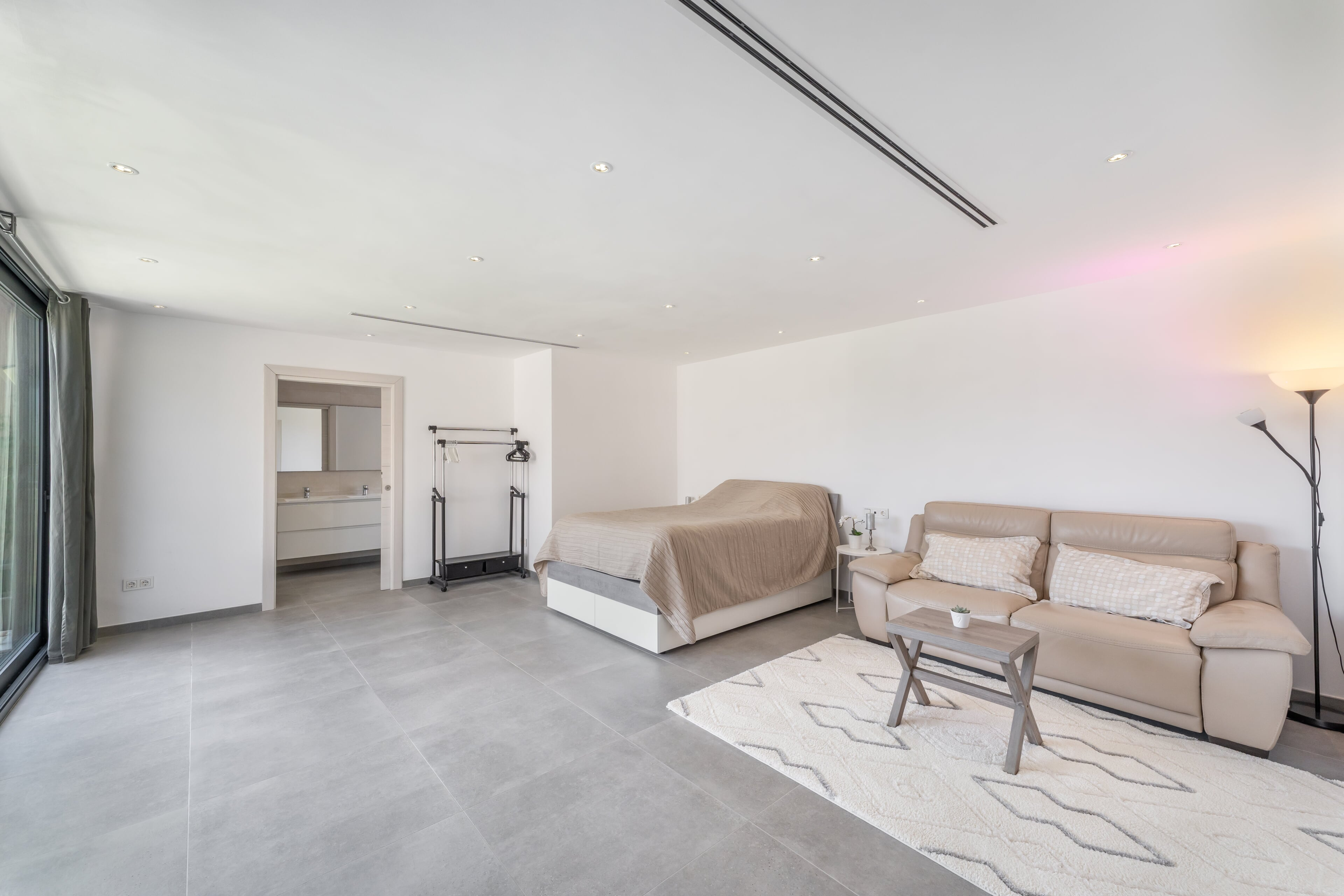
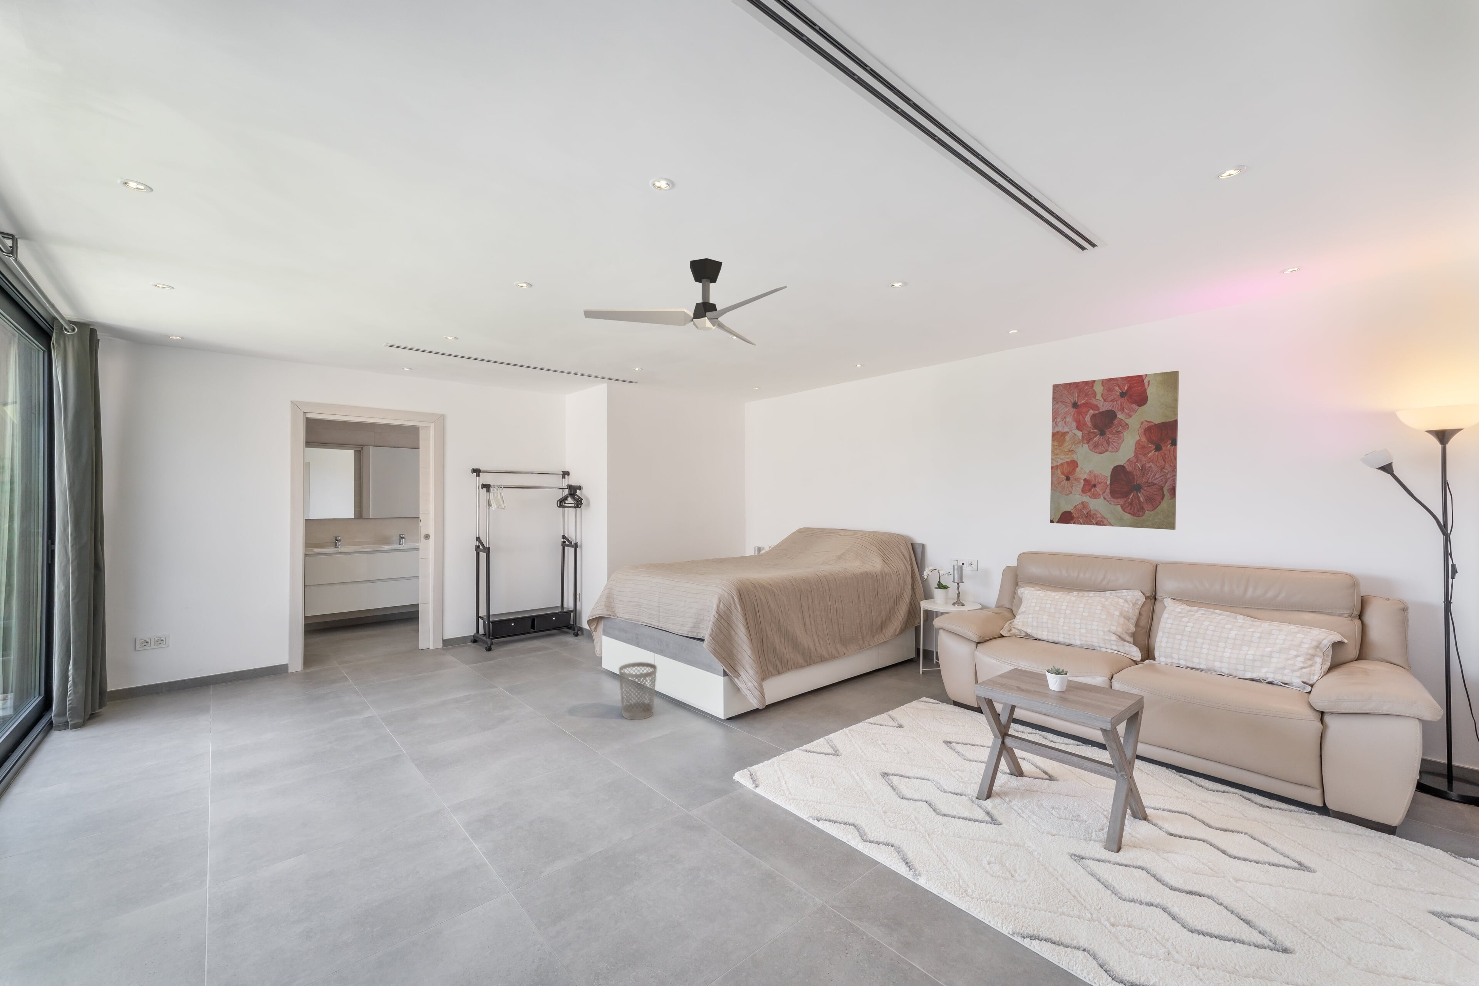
+ wall art [1050,371,1180,530]
+ wastebasket [618,661,657,720]
+ ceiling fan [583,258,787,346]
